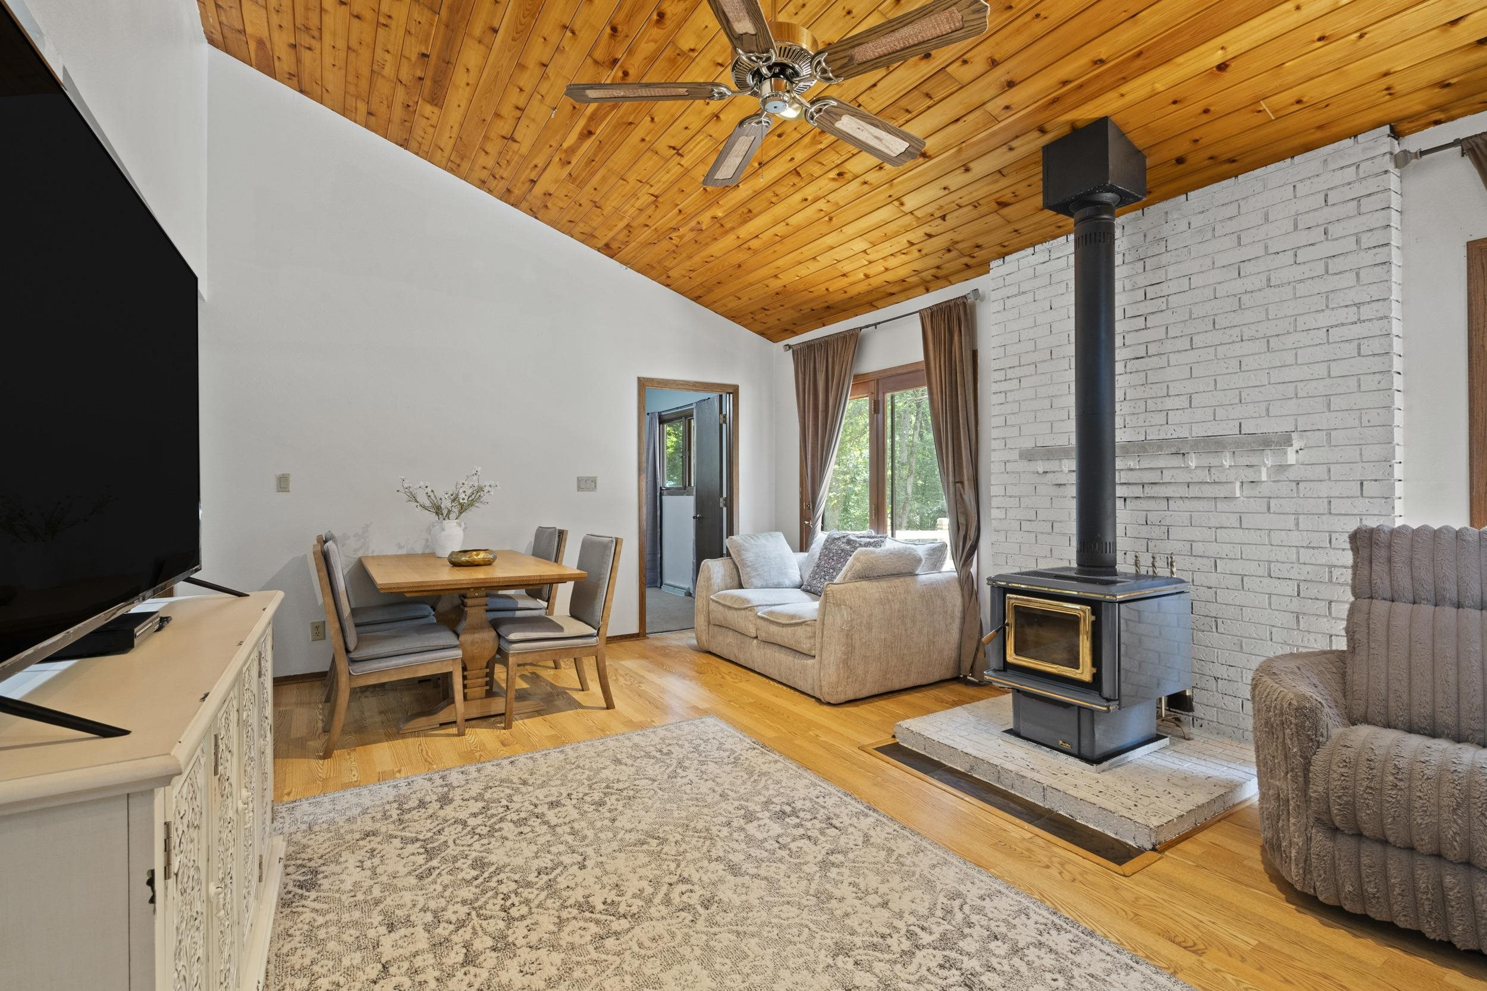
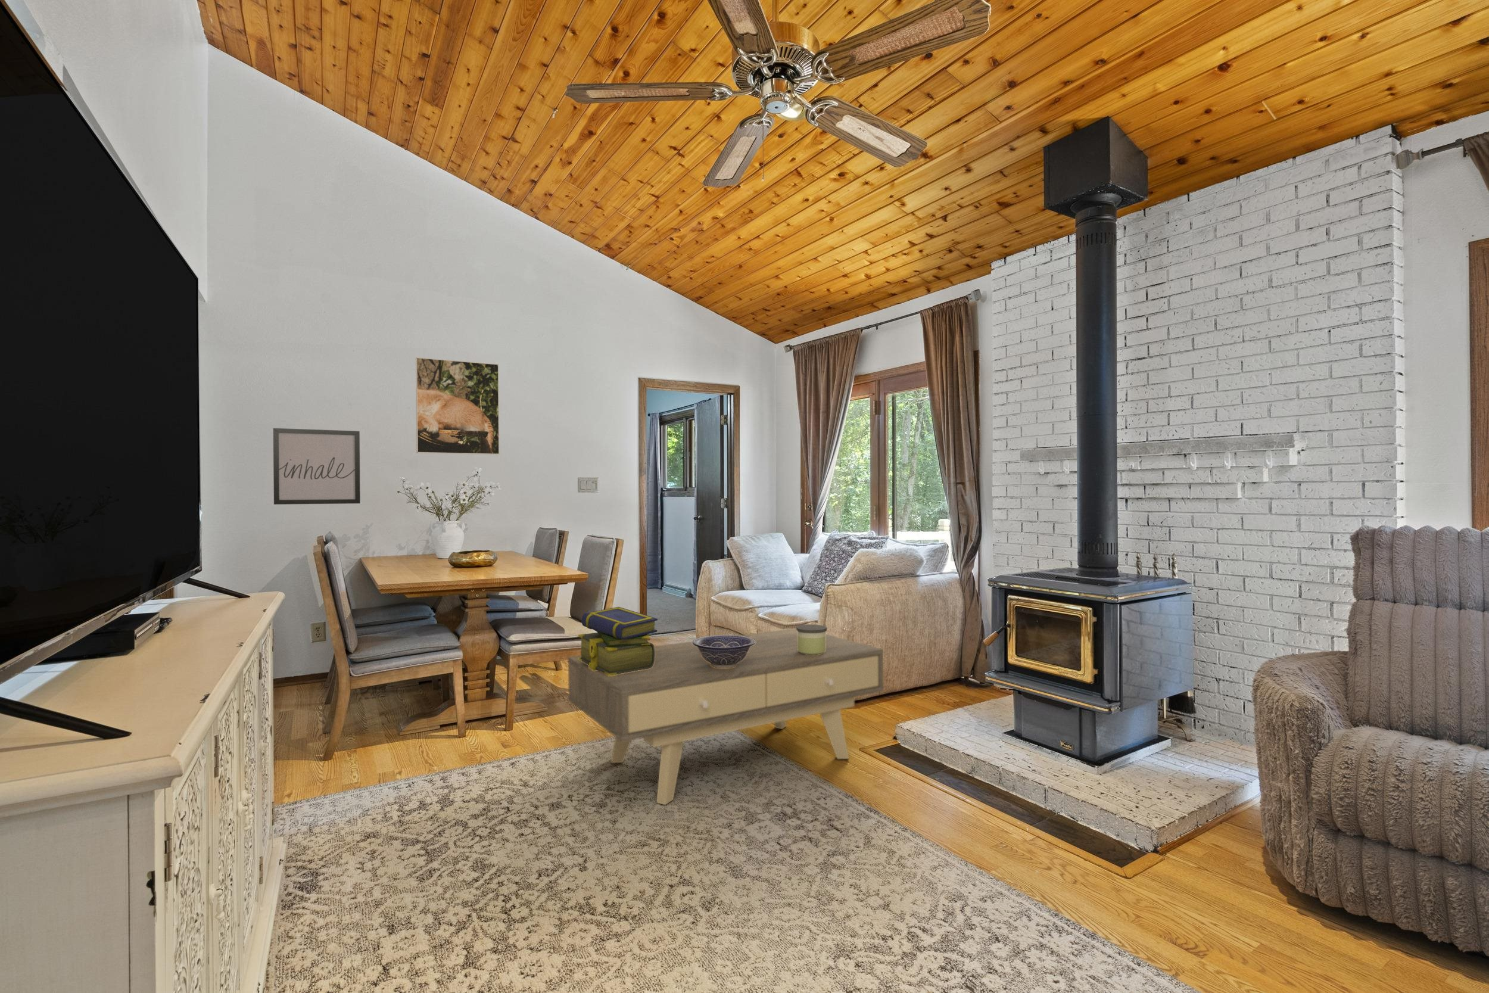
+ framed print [415,357,500,455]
+ stack of books [577,606,658,676]
+ wall art [273,428,361,505]
+ candle [795,624,828,655]
+ coffee table [567,628,884,806]
+ decorative bowl [692,634,756,668]
